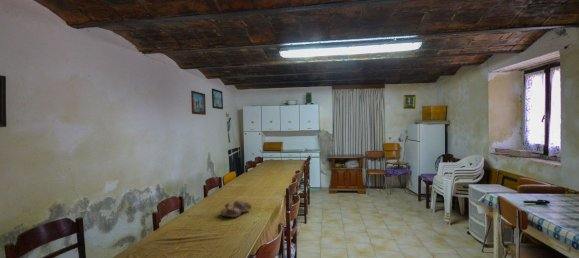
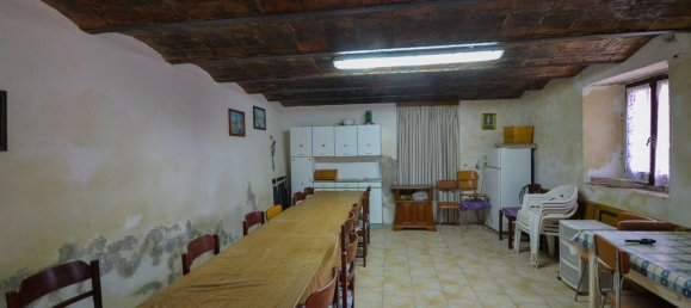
- bread loaf [219,200,253,218]
